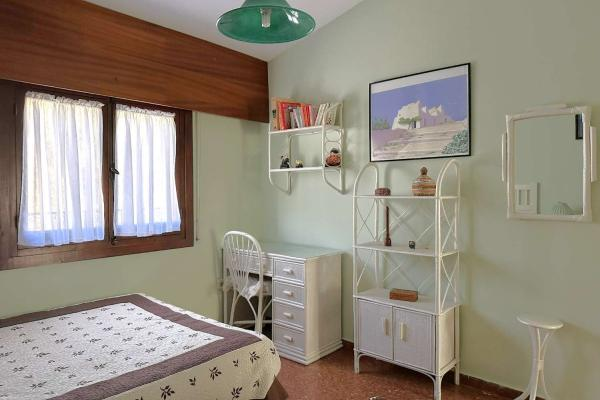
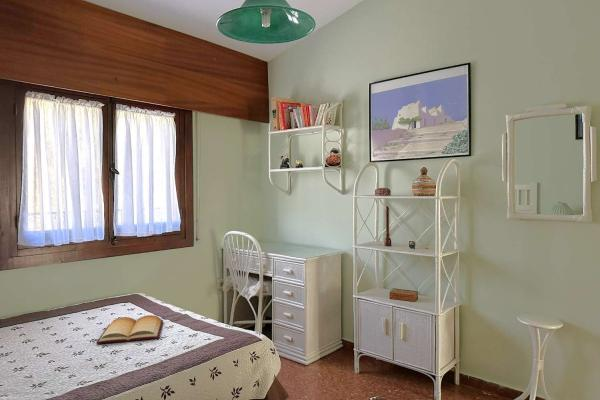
+ bible [95,314,164,345]
